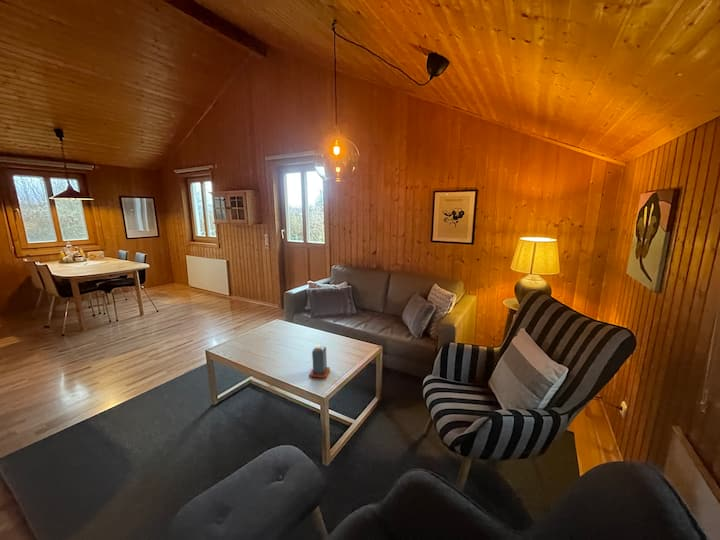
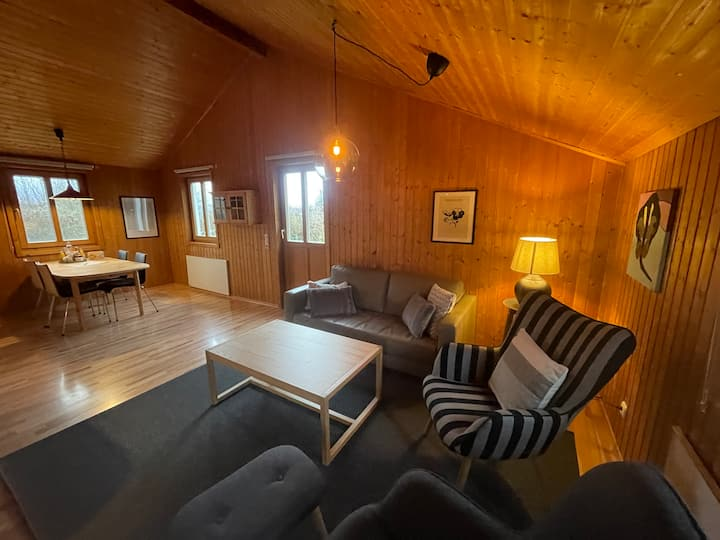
- candle [308,342,331,379]
